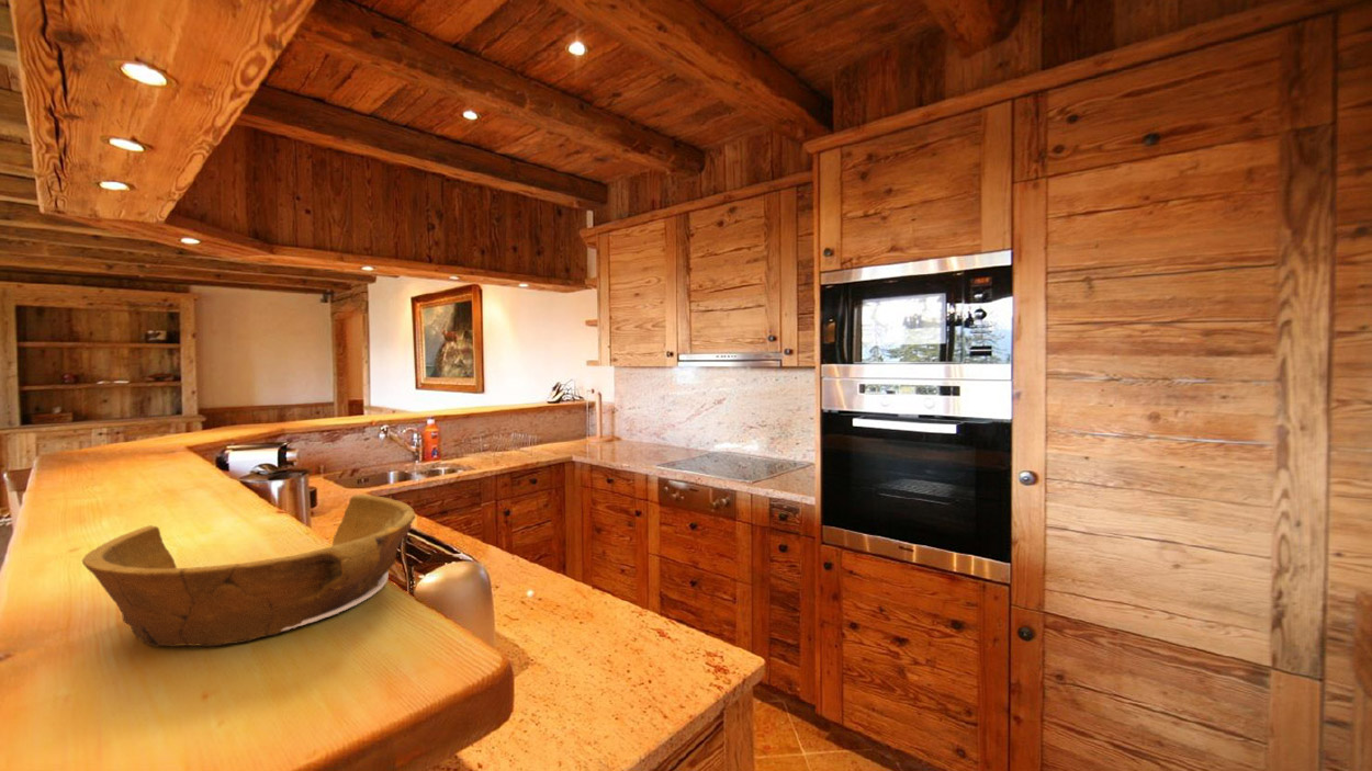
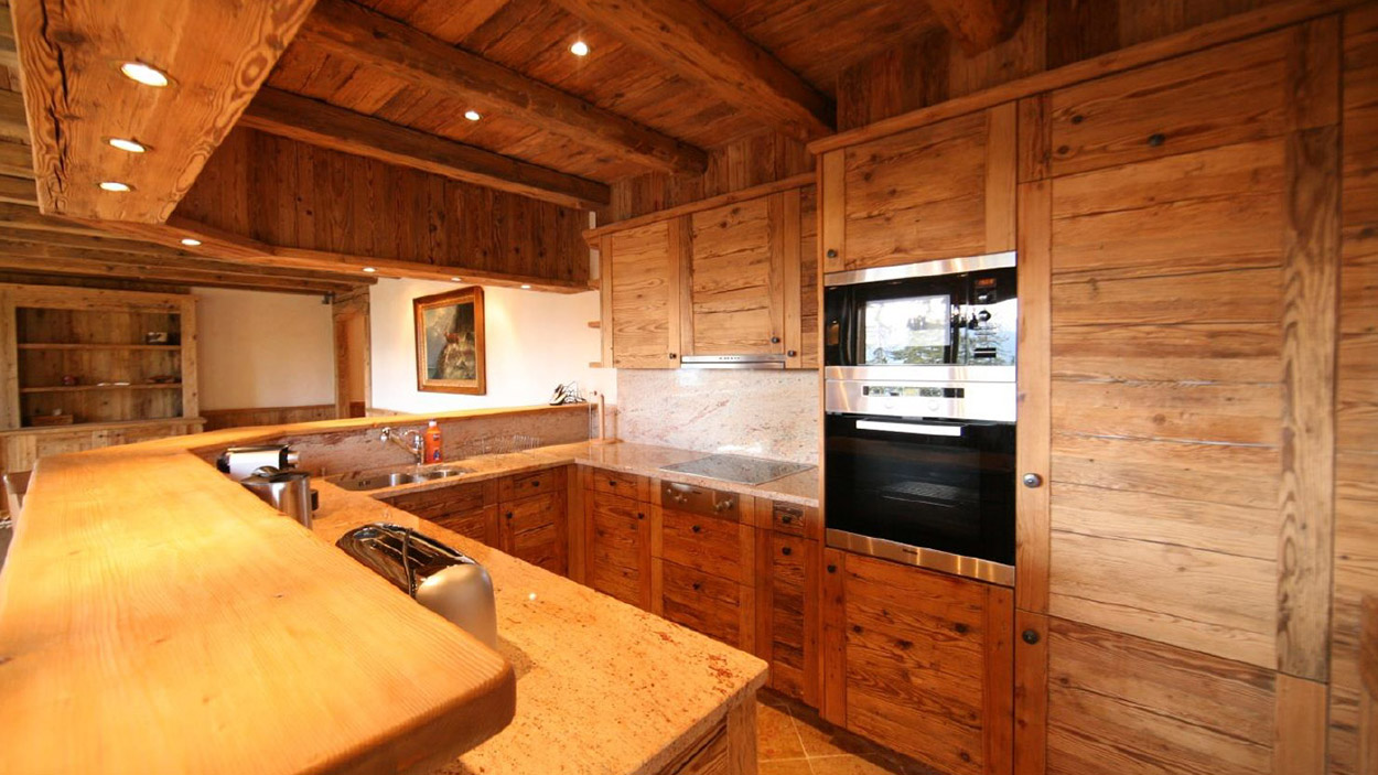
- bowl [81,494,417,648]
